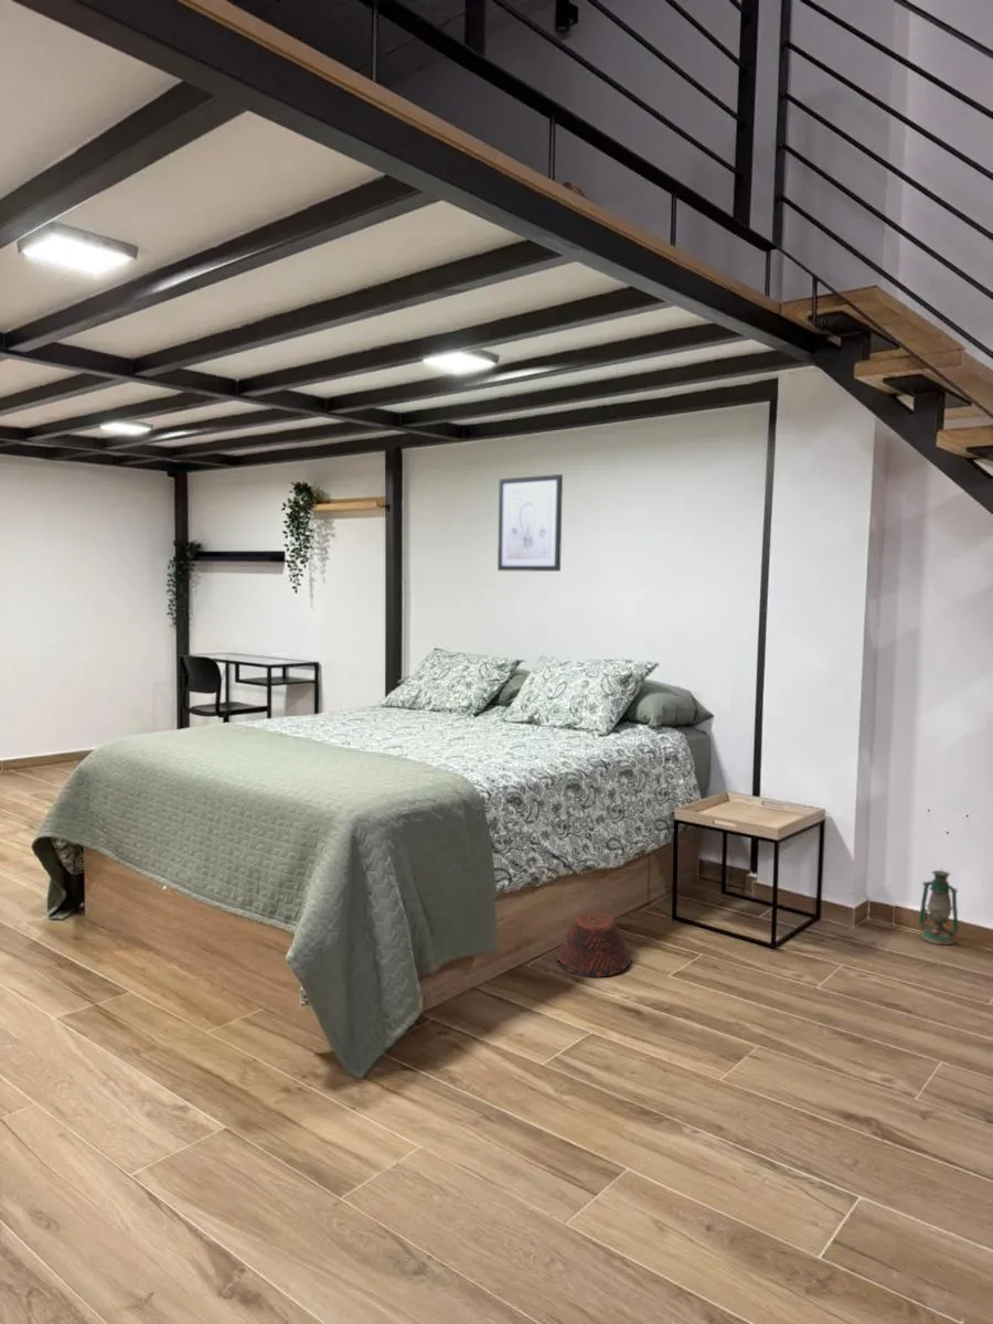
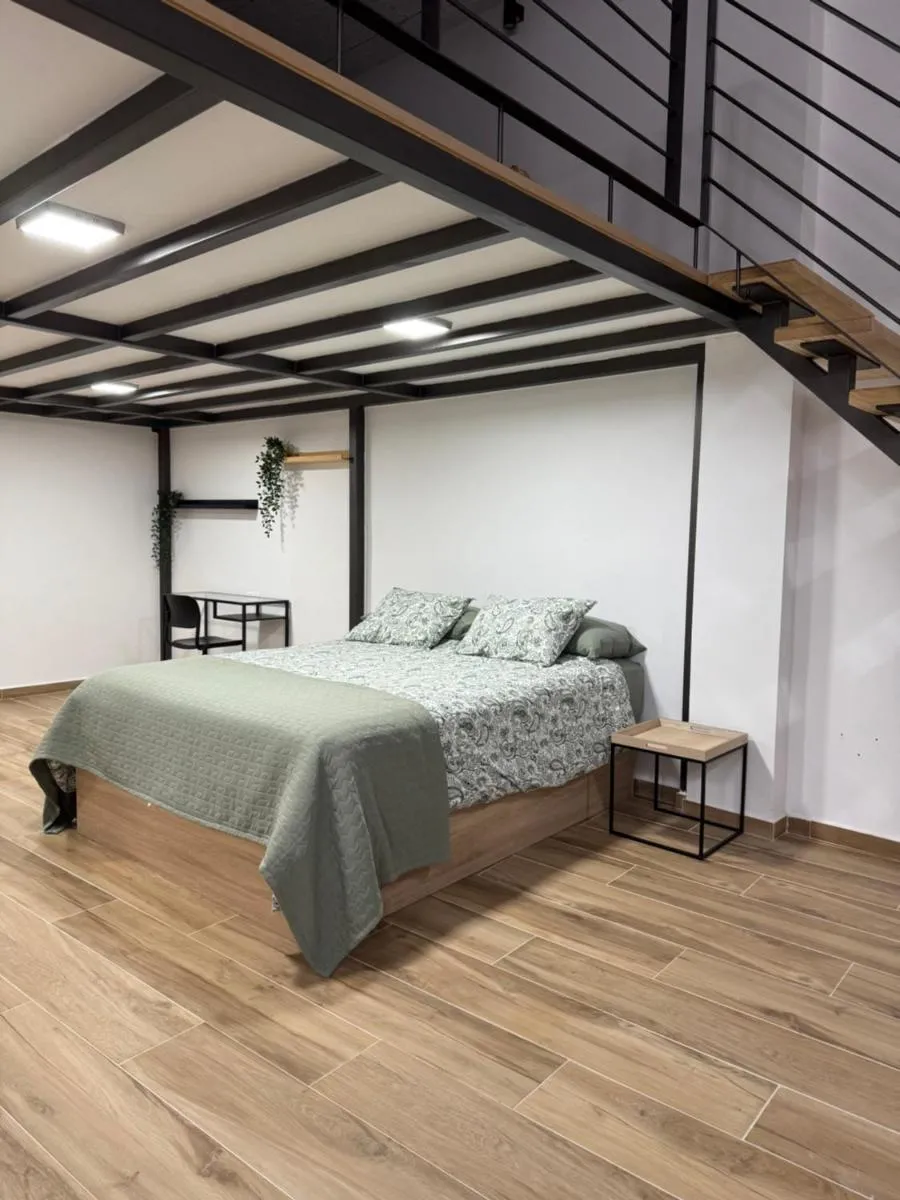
- wall art [496,473,564,573]
- woven basket [555,911,632,979]
- lantern [917,869,960,947]
